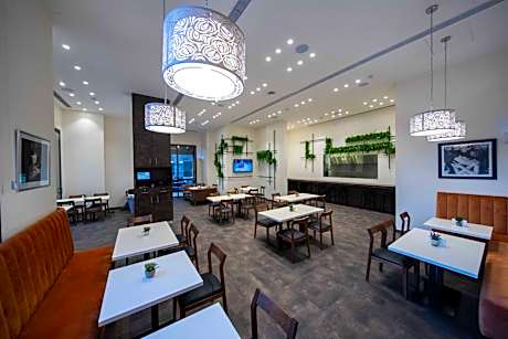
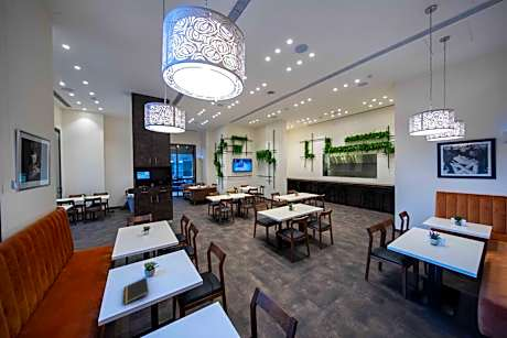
+ notepad [122,276,150,306]
